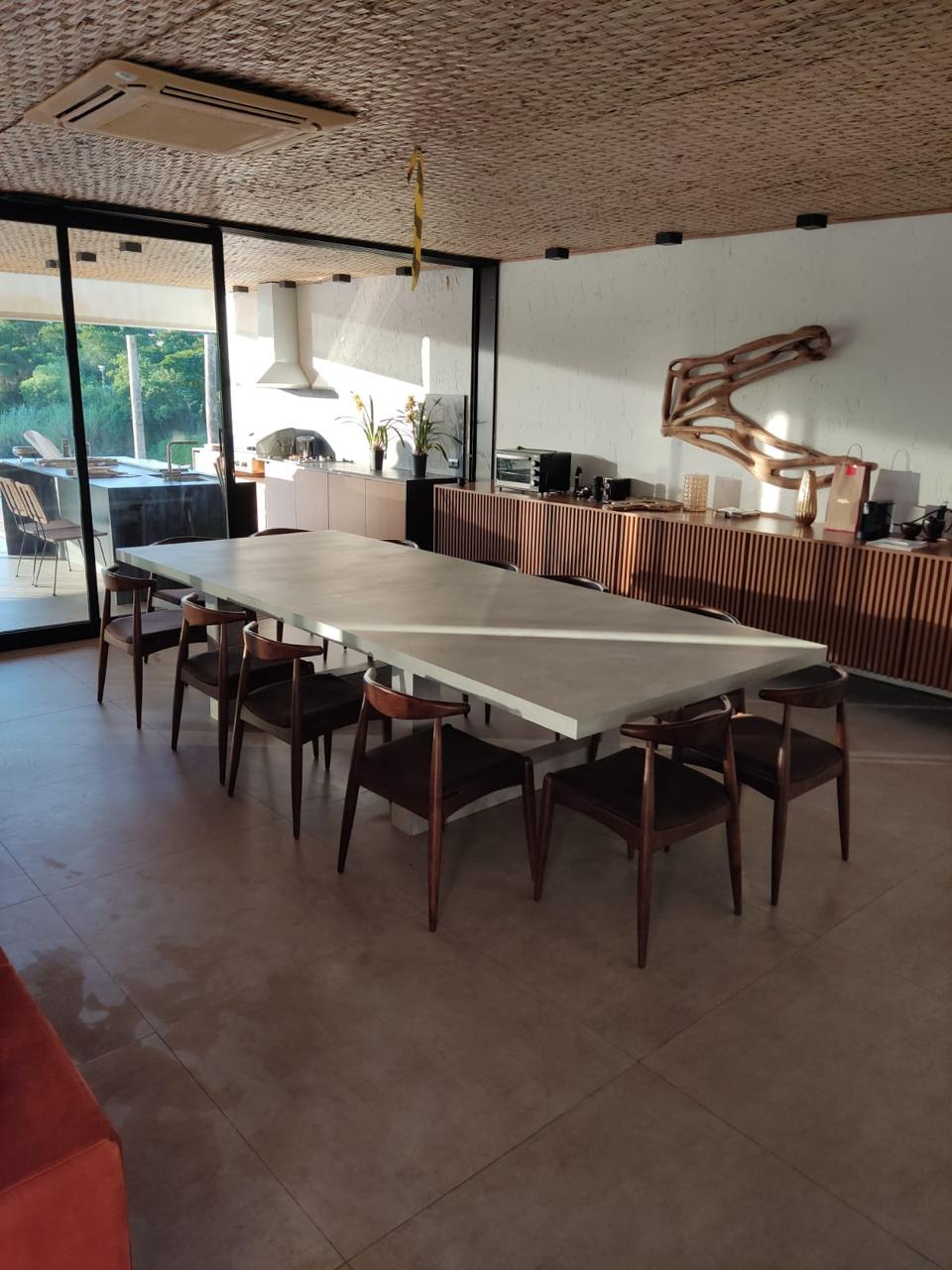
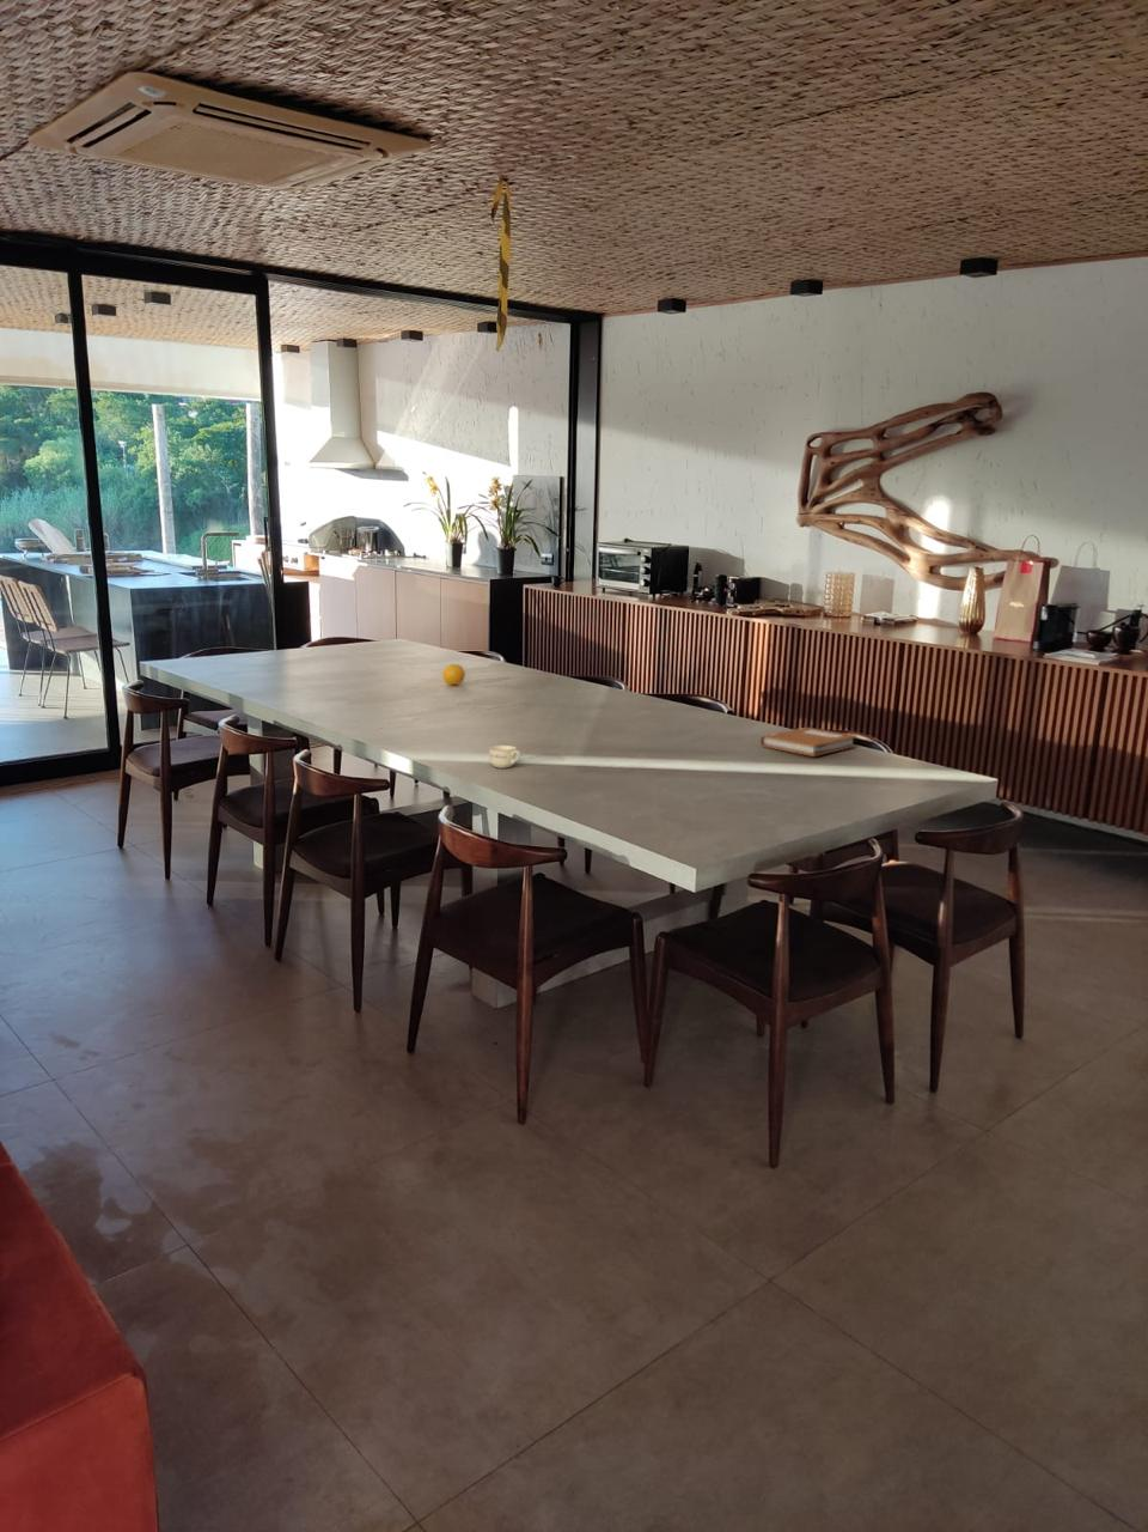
+ notebook [760,726,857,758]
+ fruit [441,663,467,686]
+ cup [488,744,521,768]
